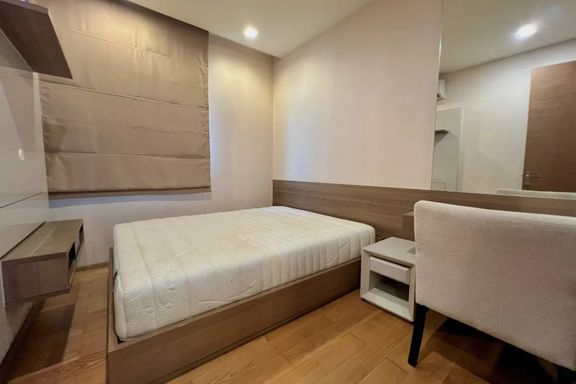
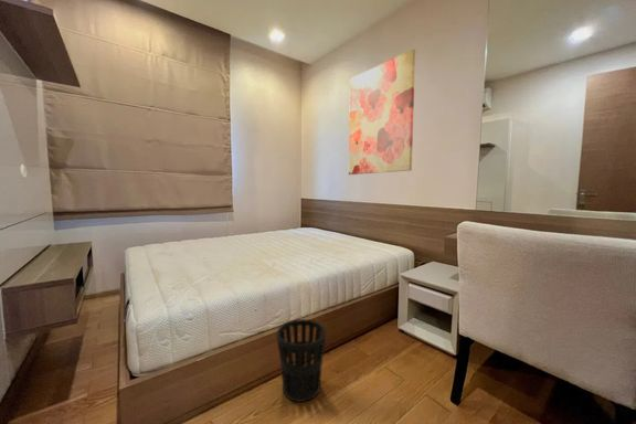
+ wall art [348,47,416,176]
+ wastebasket [276,318,327,403]
